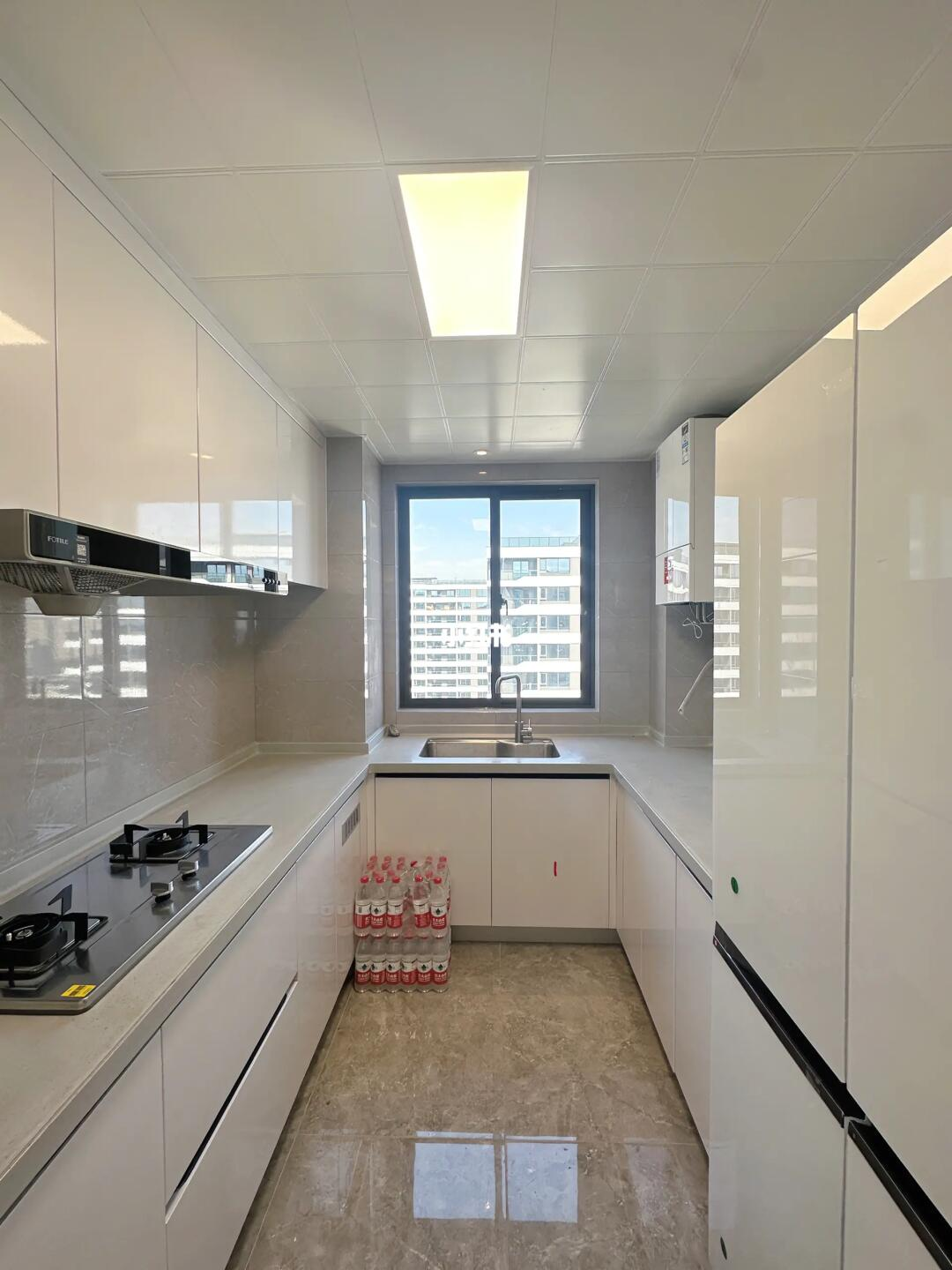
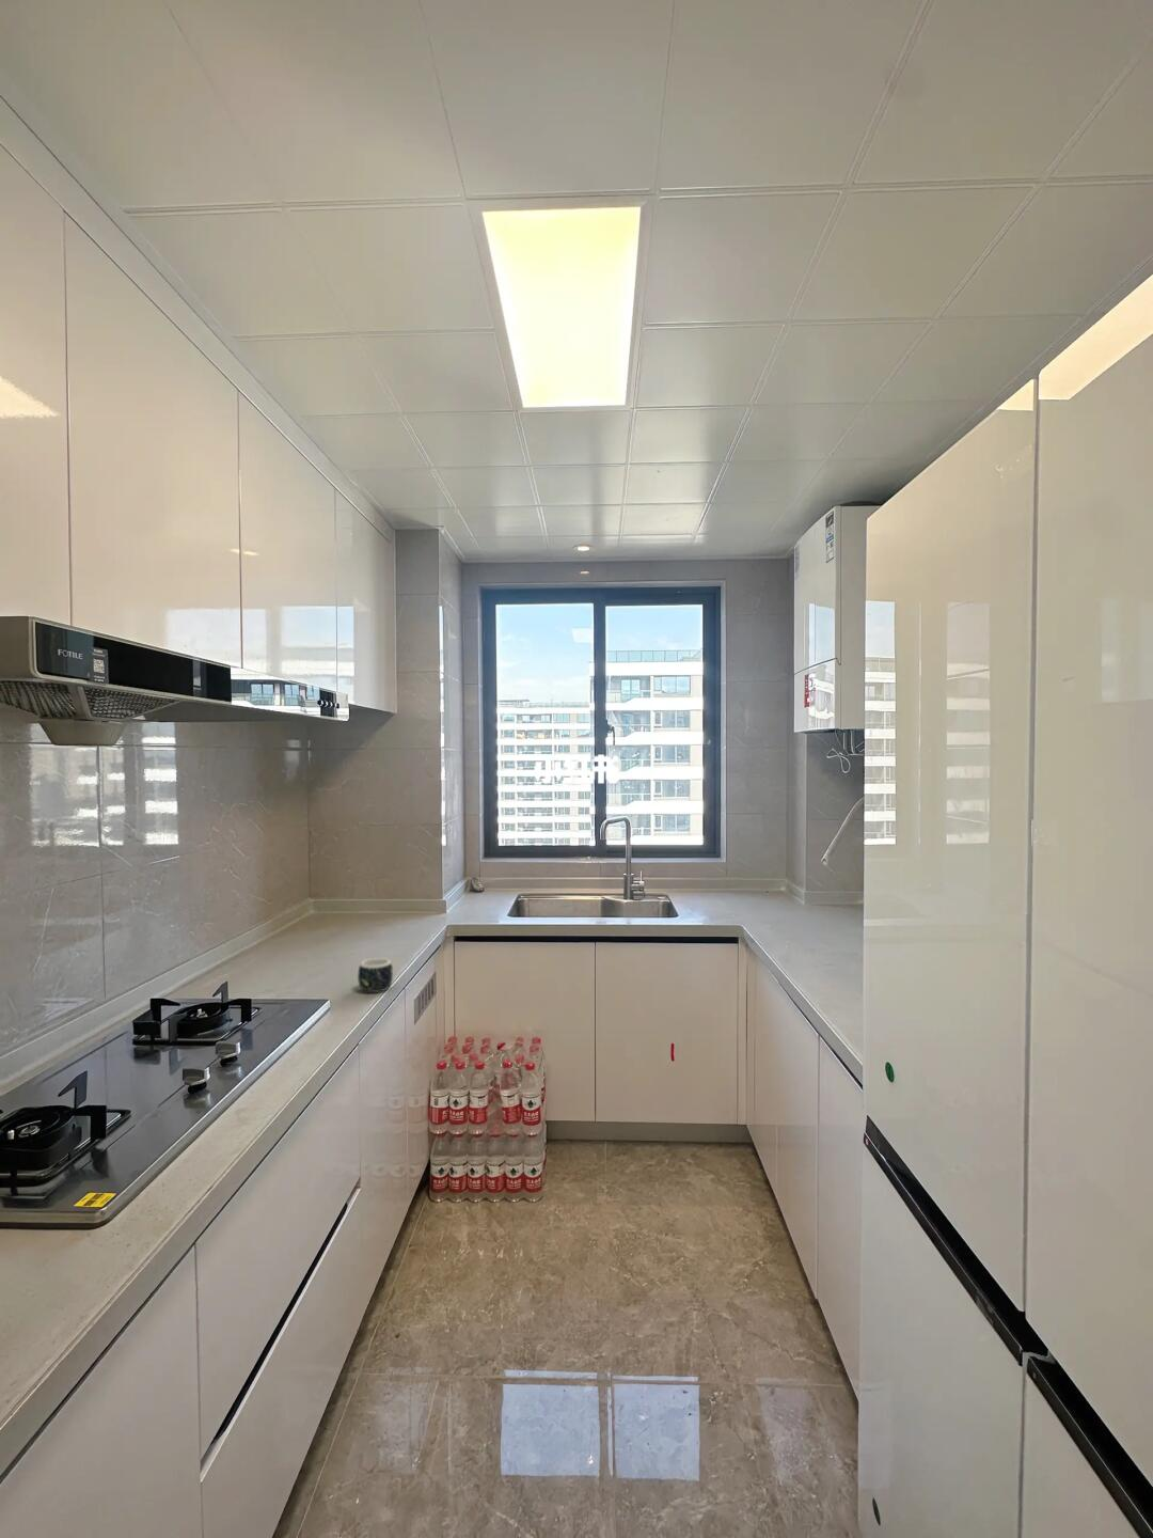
+ mug [356,957,394,993]
